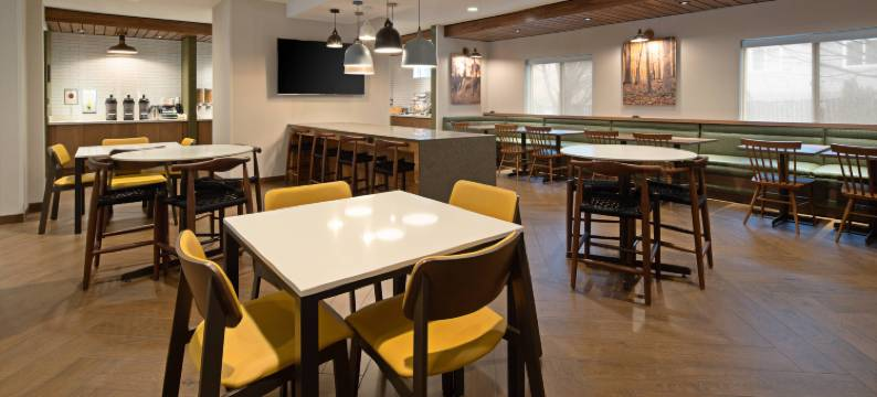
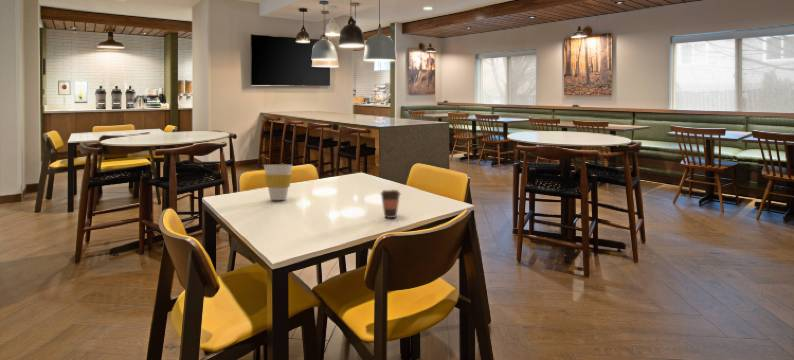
+ cup [263,164,293,201]
+ coffee cup [379,189,402,219]
